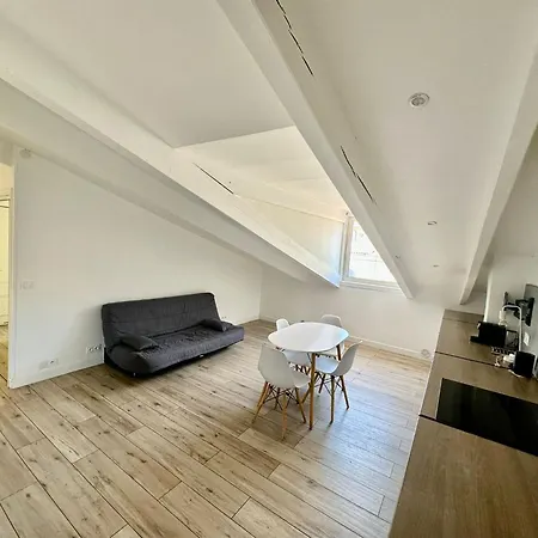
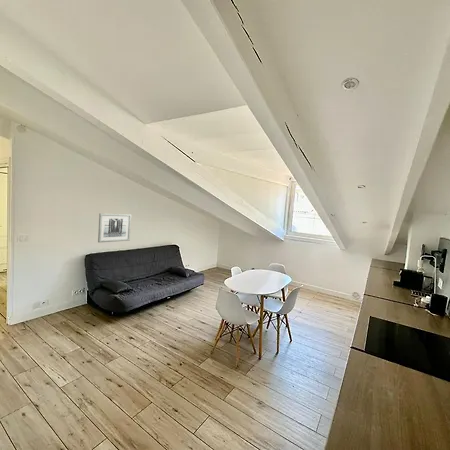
+ wall art [97,212,132,244]
